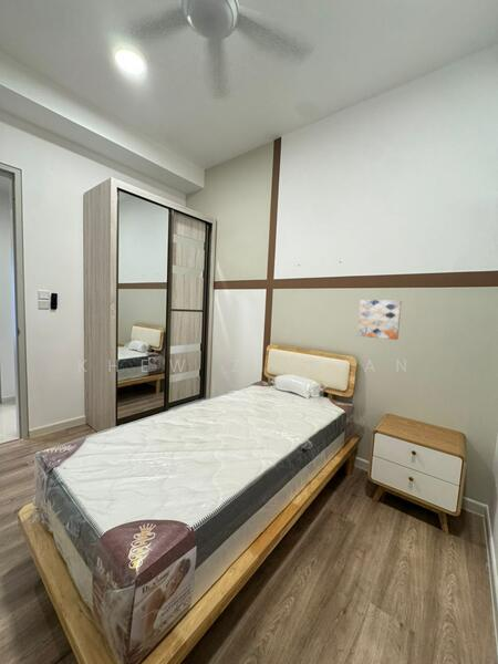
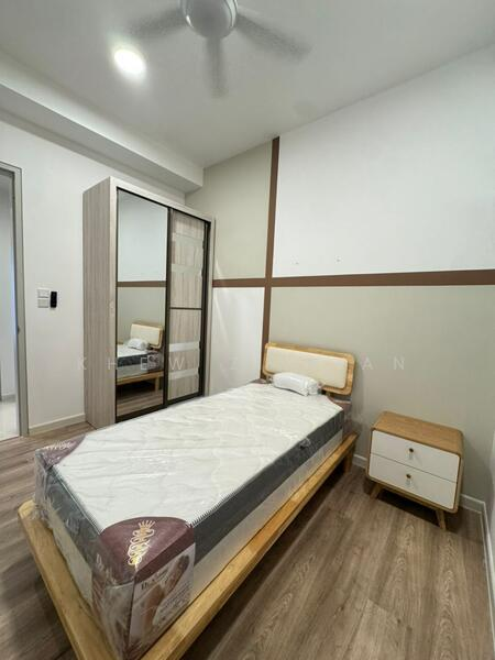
- wall art [356,299,403,341]
